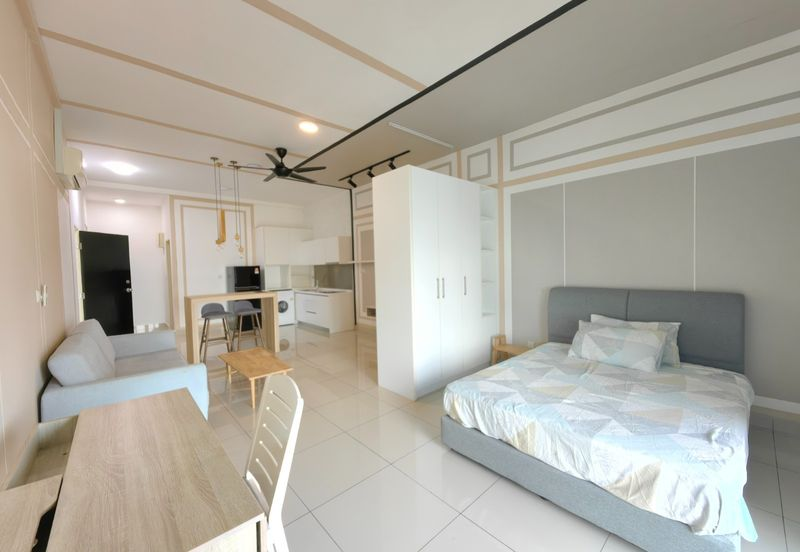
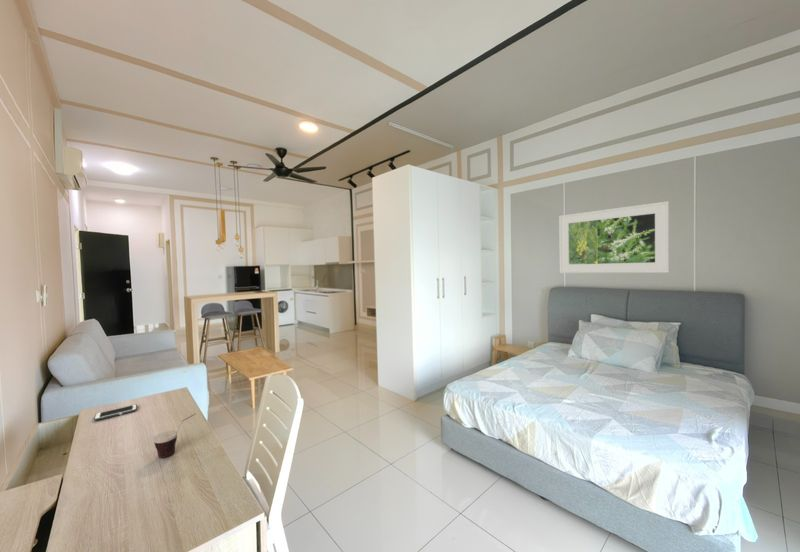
+ cup [152,412,197,459]
+ cell phone [93,403,138,421]
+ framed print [558,200,670,274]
